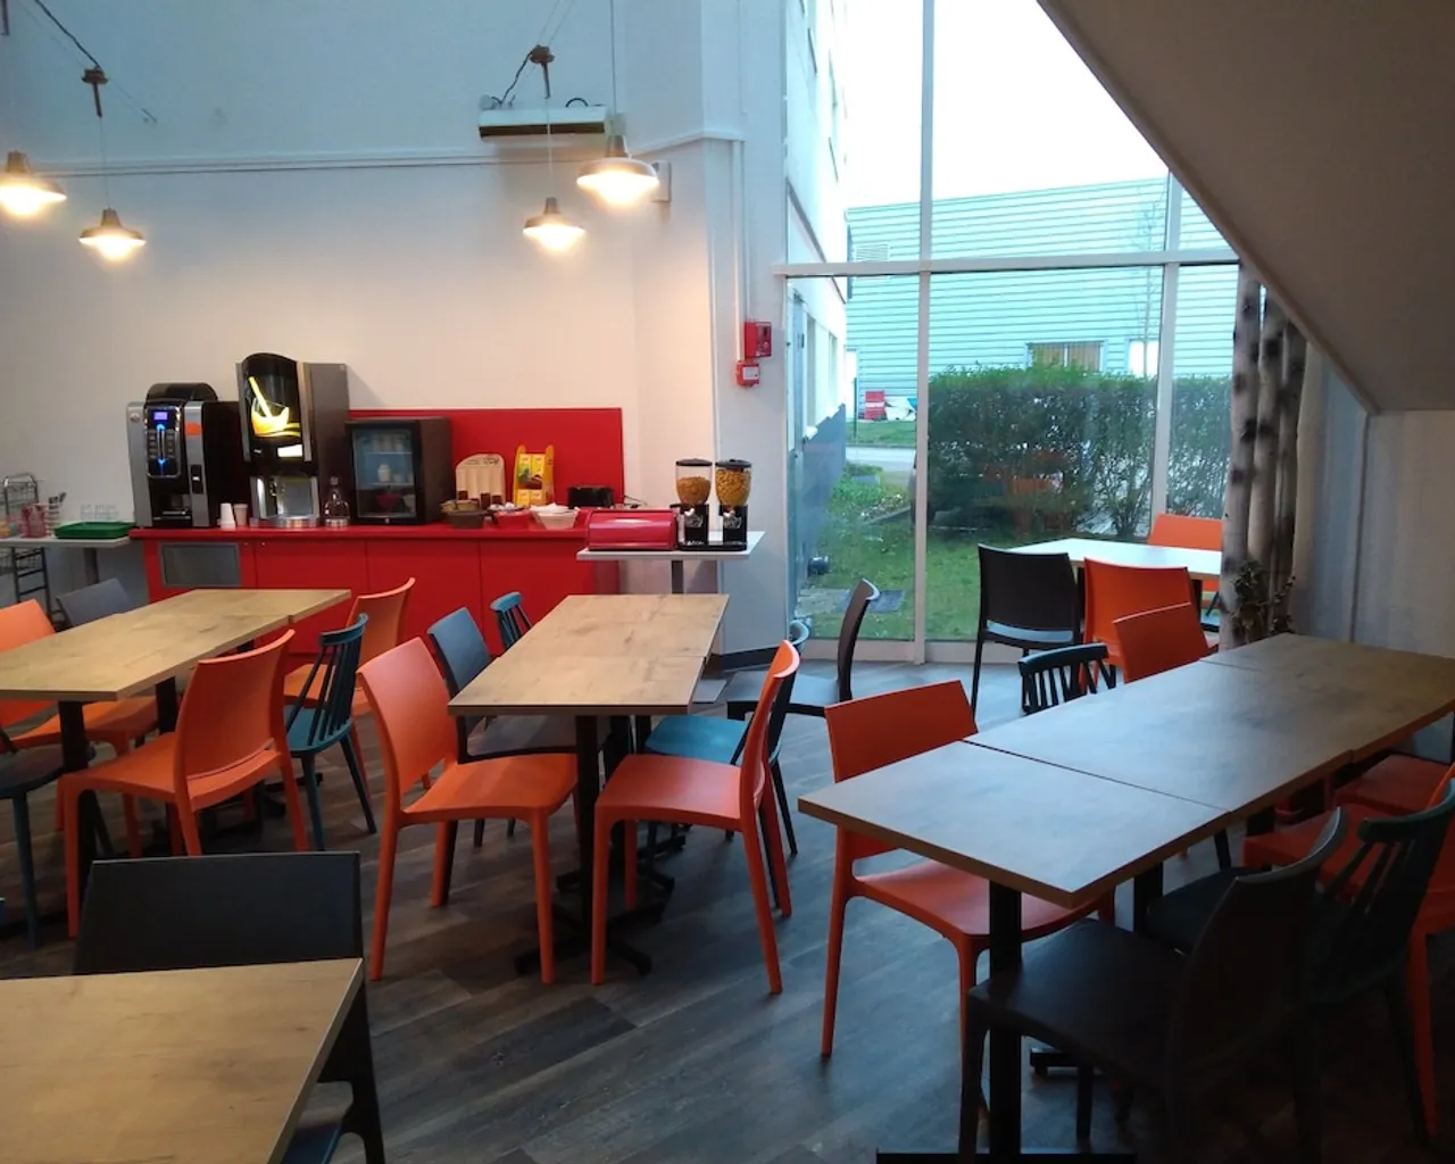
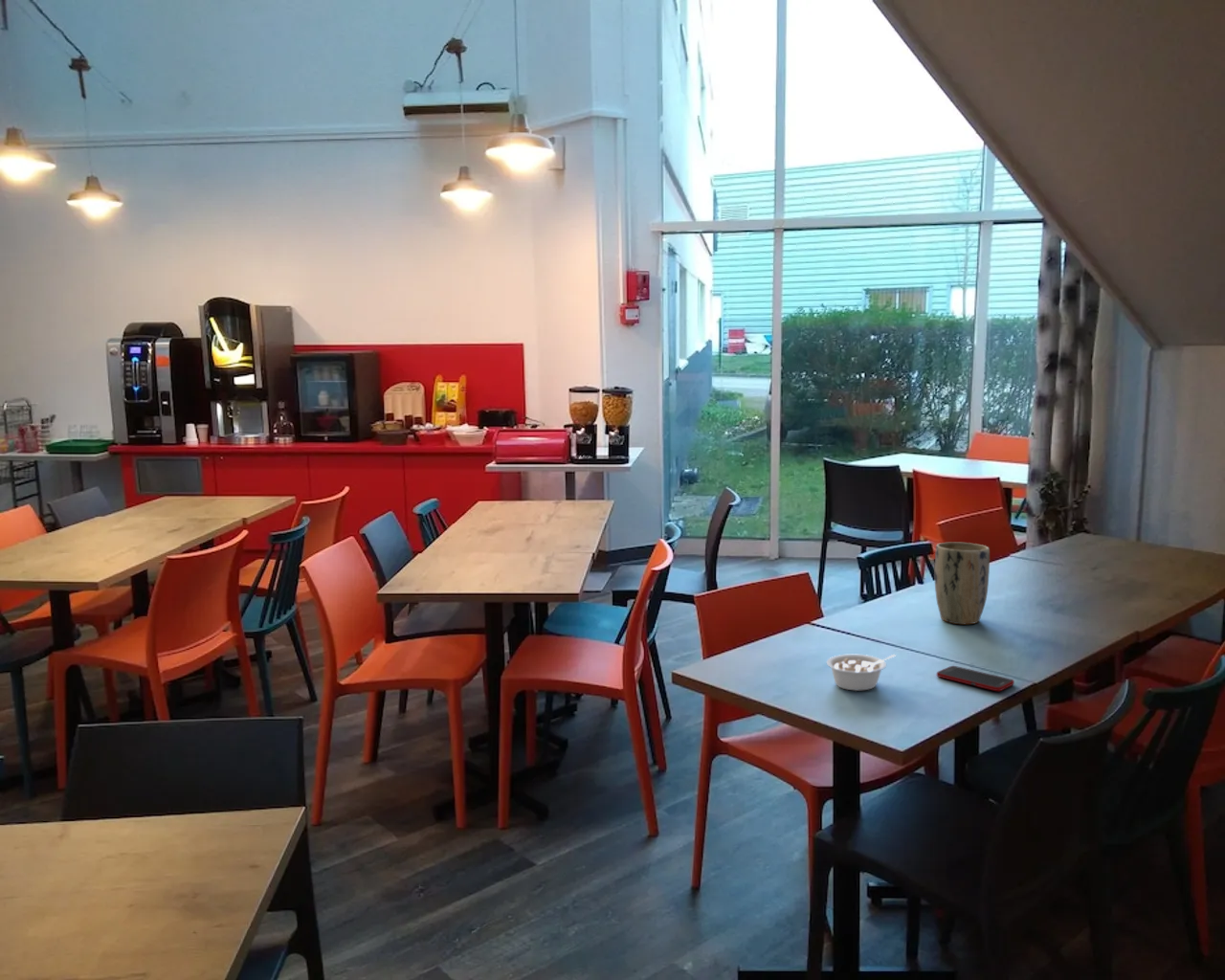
+ plant pot [933,542,991,625]
+ legume [826,654,897,692]
+ cell phone [936,665,1015,692]
